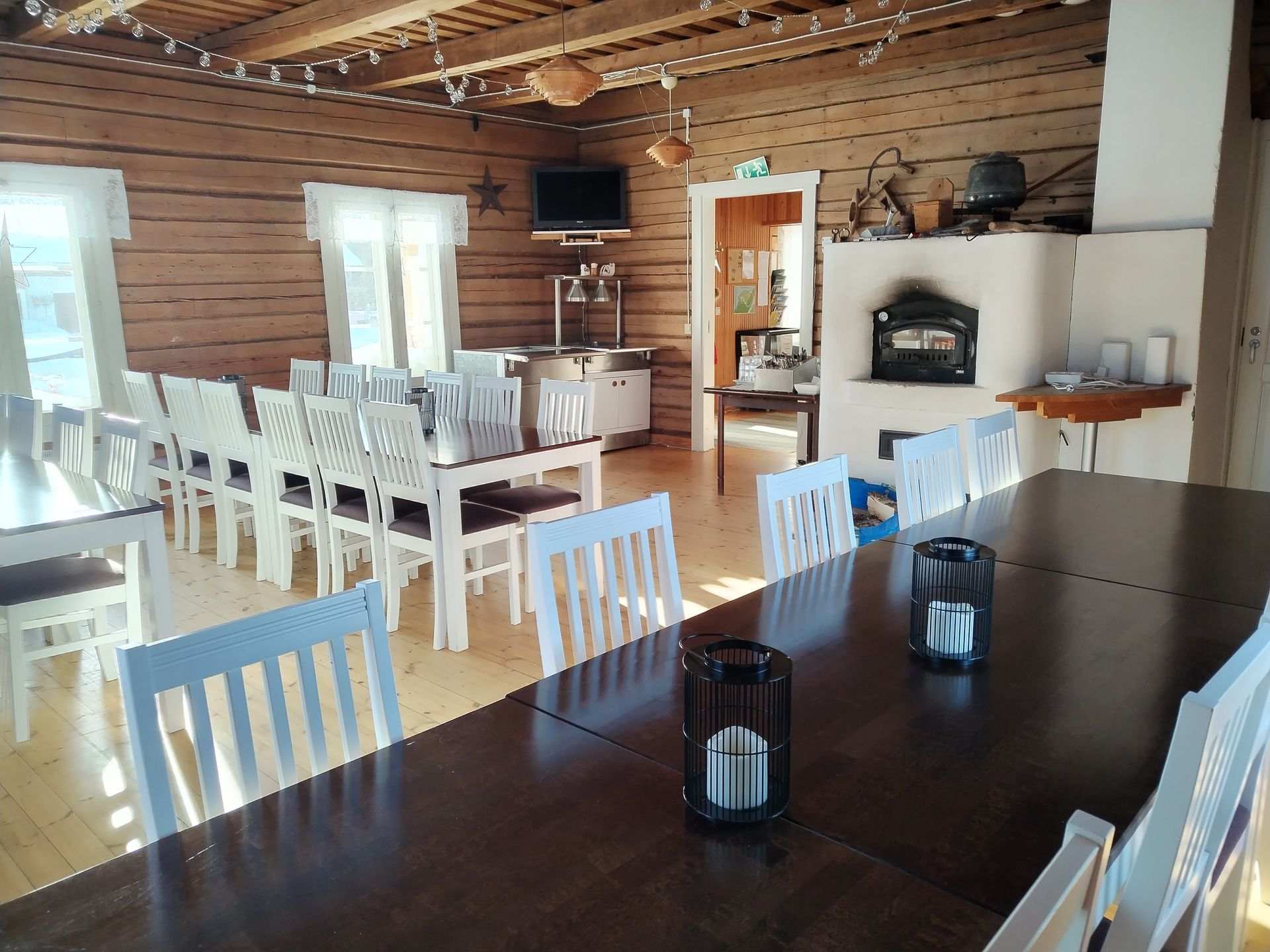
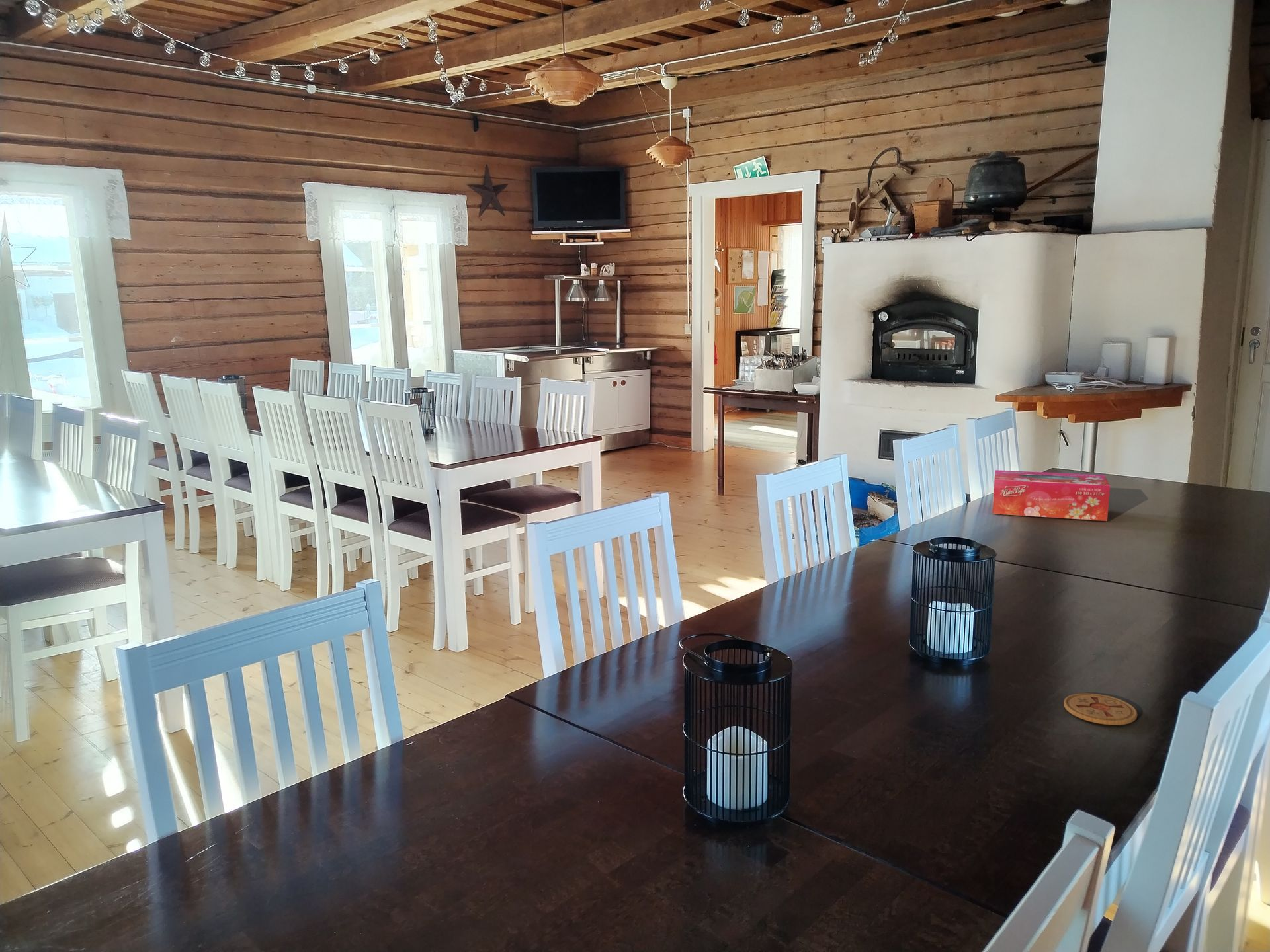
+ tissue box [992,469,1111,522]
+ coaster [1063,693,1138,726]
